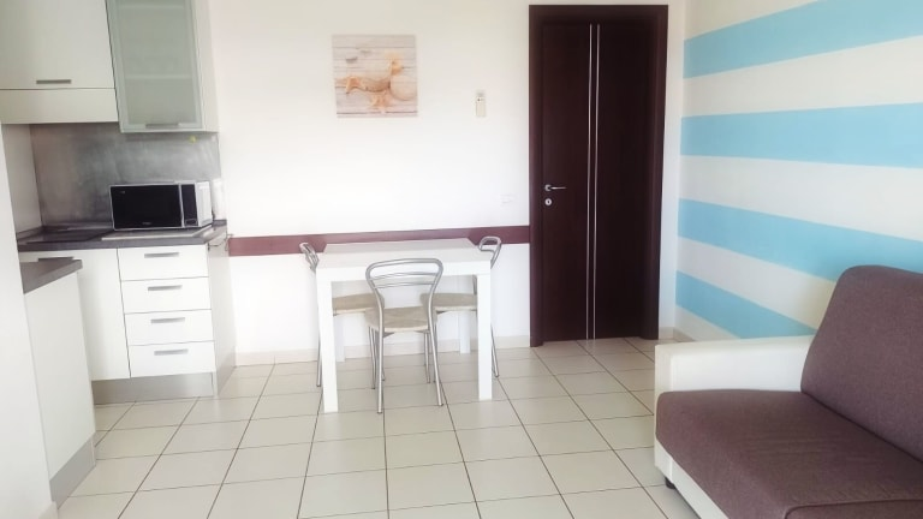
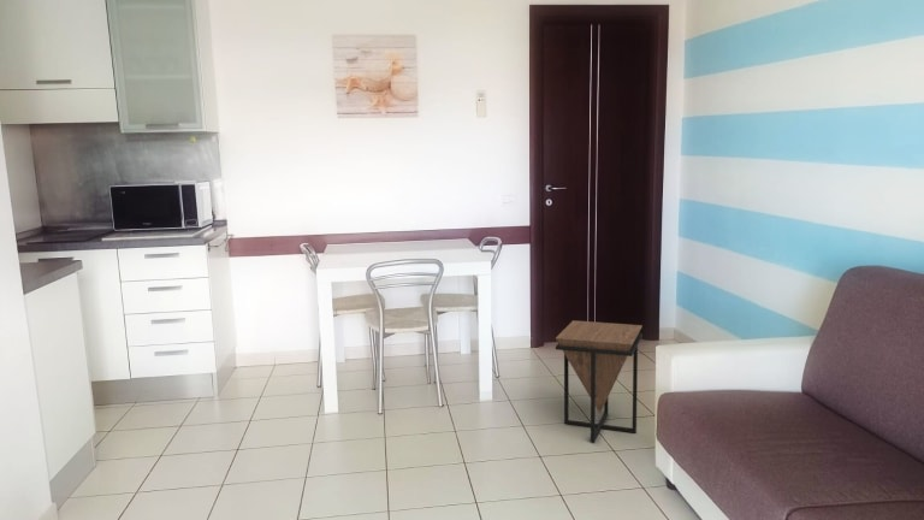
+ side table [555,319,644,443]
